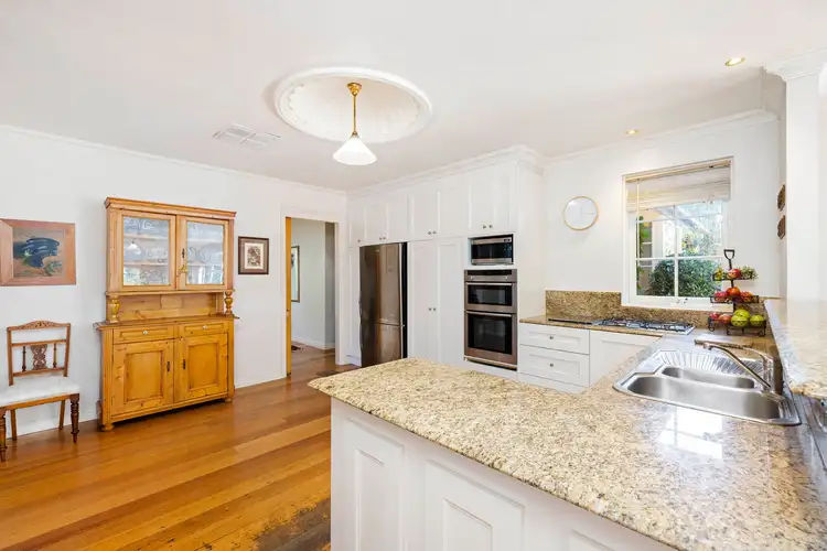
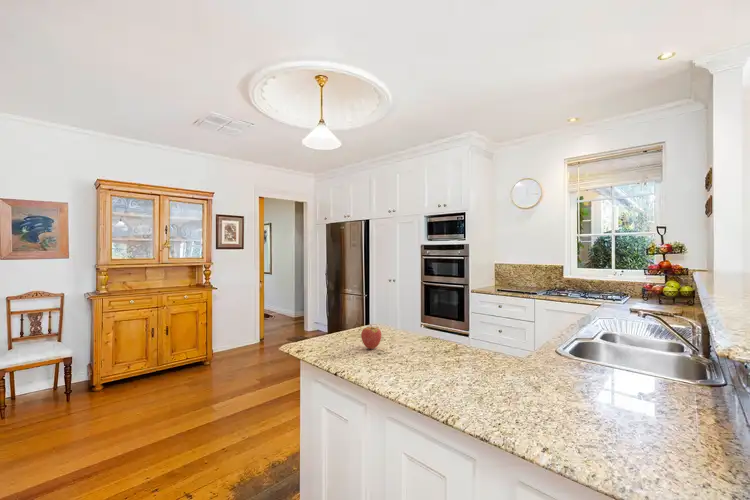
+ fruit [360,322,382,350]
